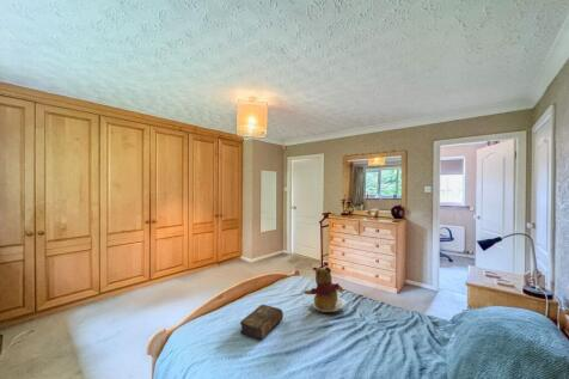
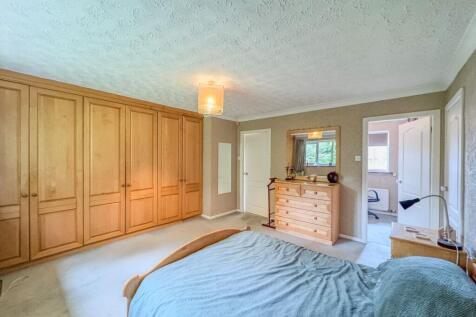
- teddy bear [304,265,348,316]
- book [239,304,284,341]
